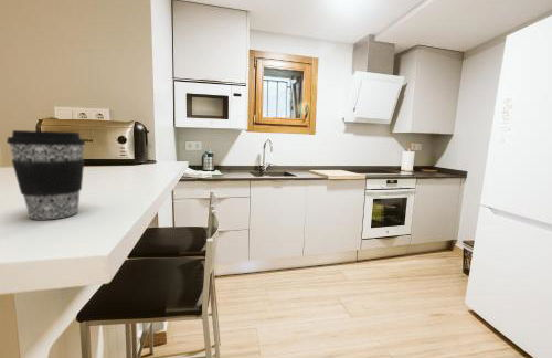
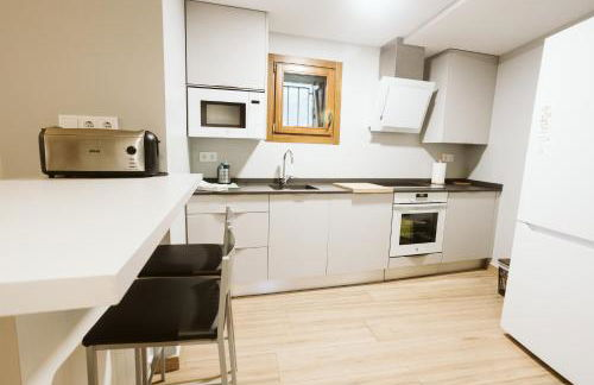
- coffee cup [6,129,86,220]
